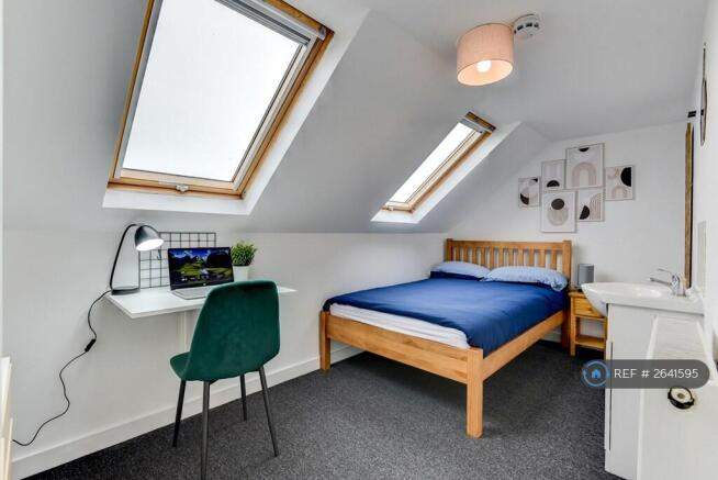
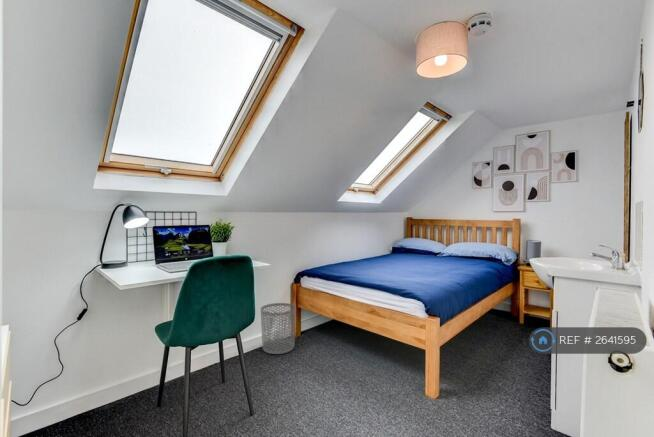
+ waste bin [260,302,297,355]
